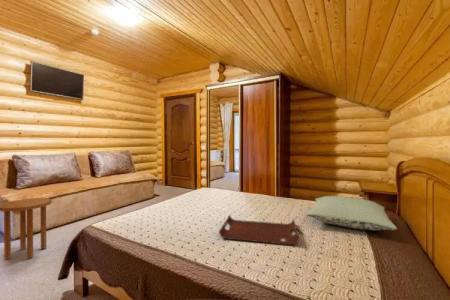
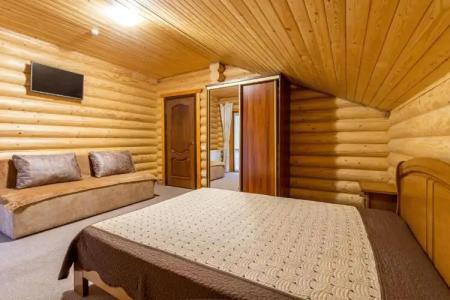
- side table [0,197,53,261]
- serving tray [218,214,301,246]
- pillow [305,195,398,231]
